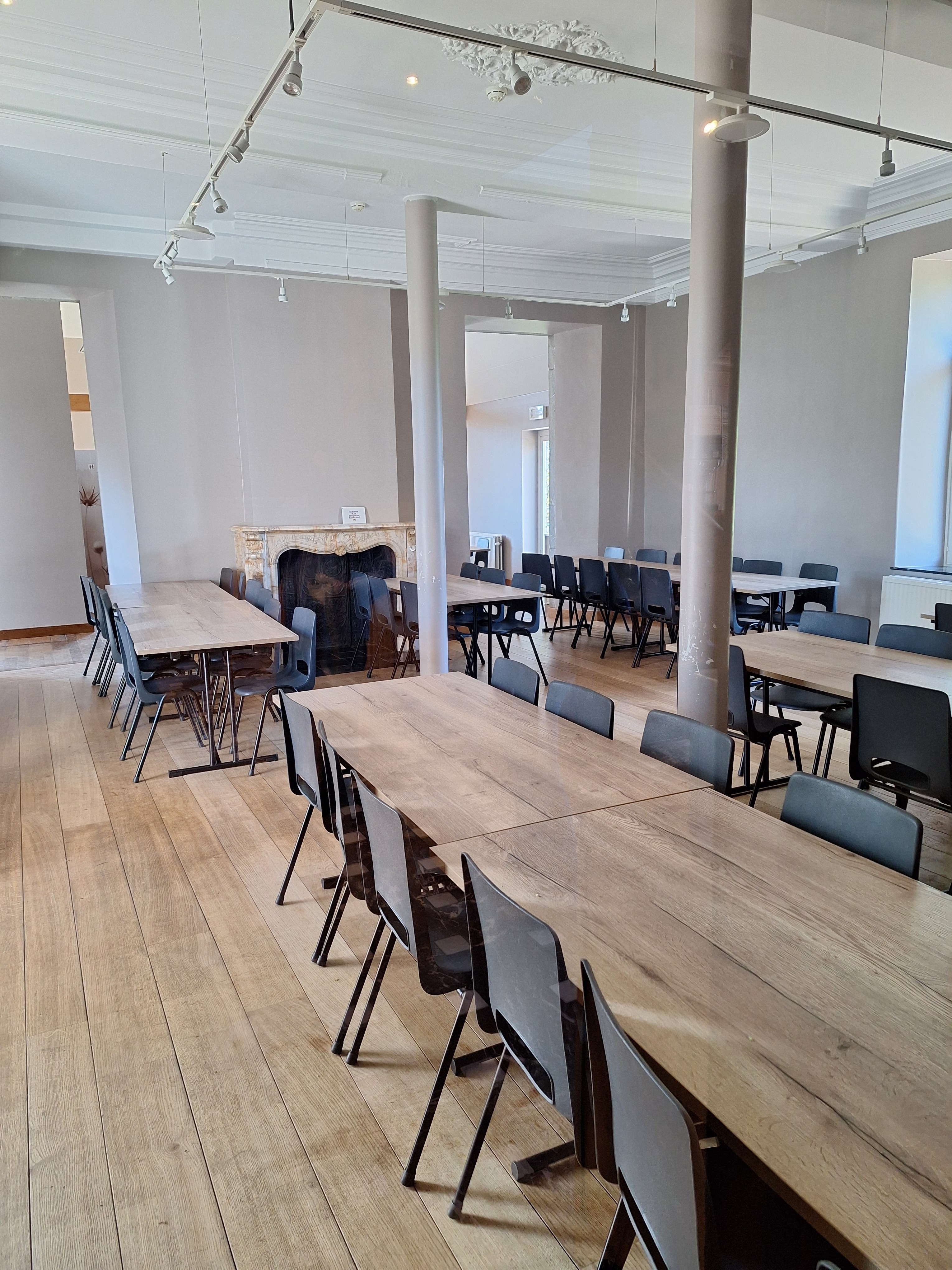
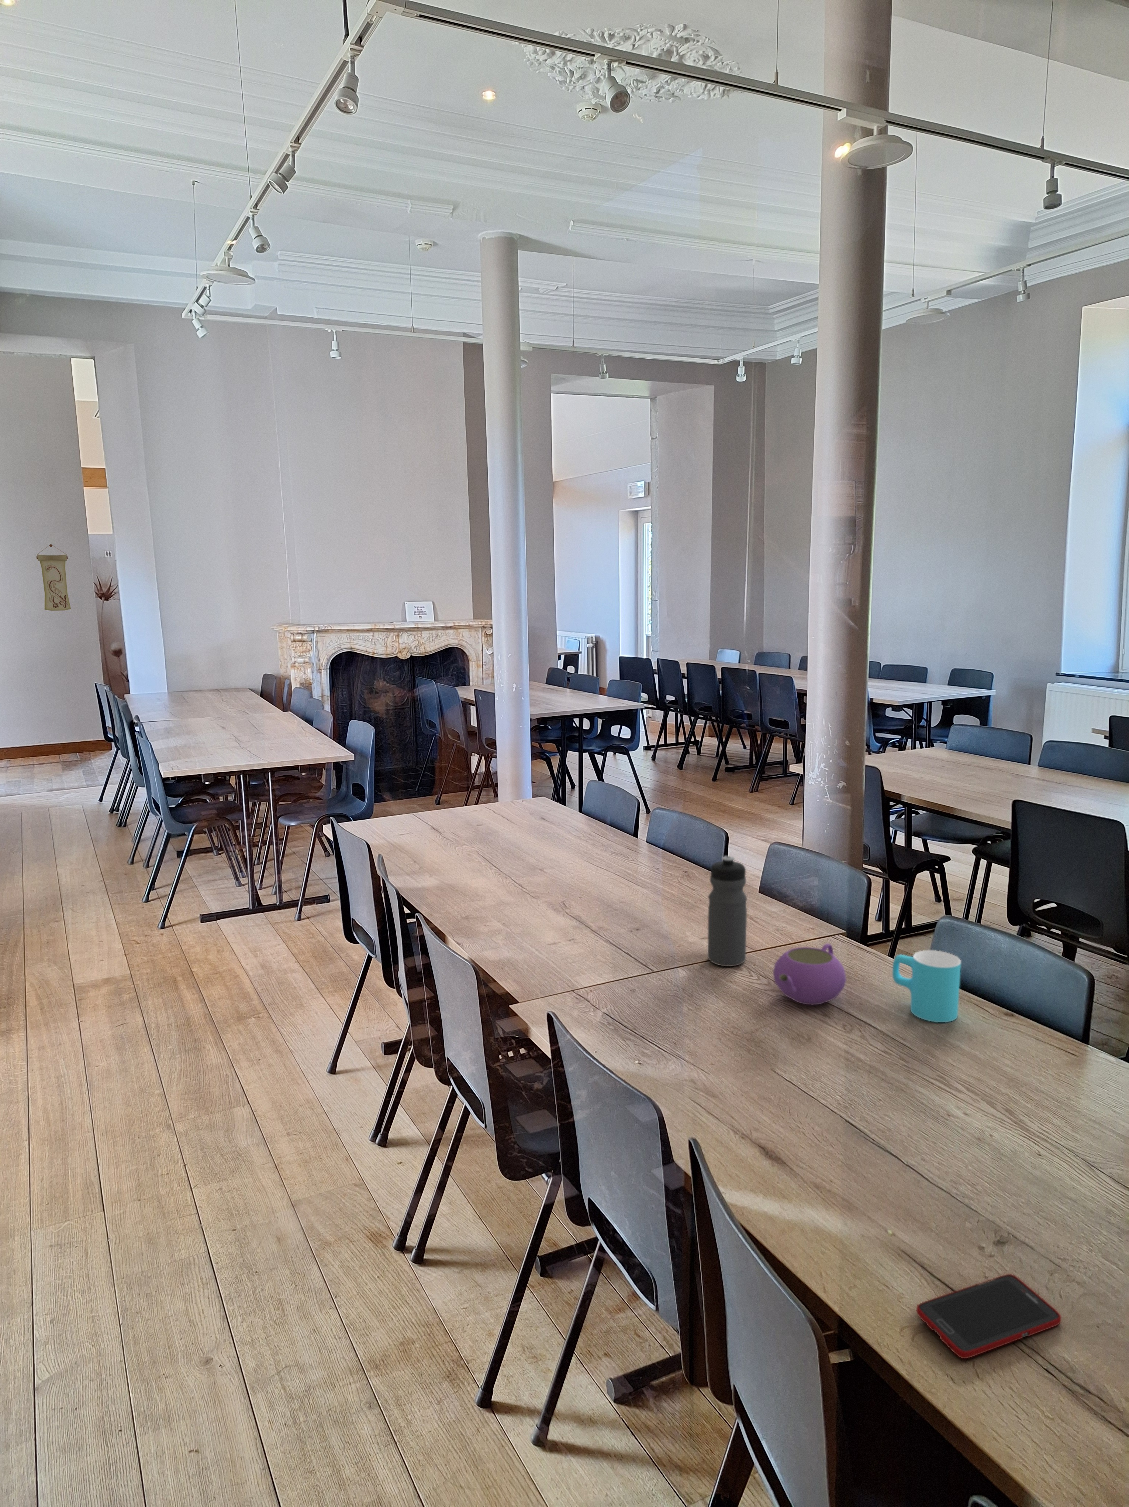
+ teapot [773,943,847,1005]
+ wall scroll [36,545,71,611]
+ cup [892,950,961,1023]
+ water bottle [707,856,747,967]
+ cell phone [916,1273,1061,1359]
